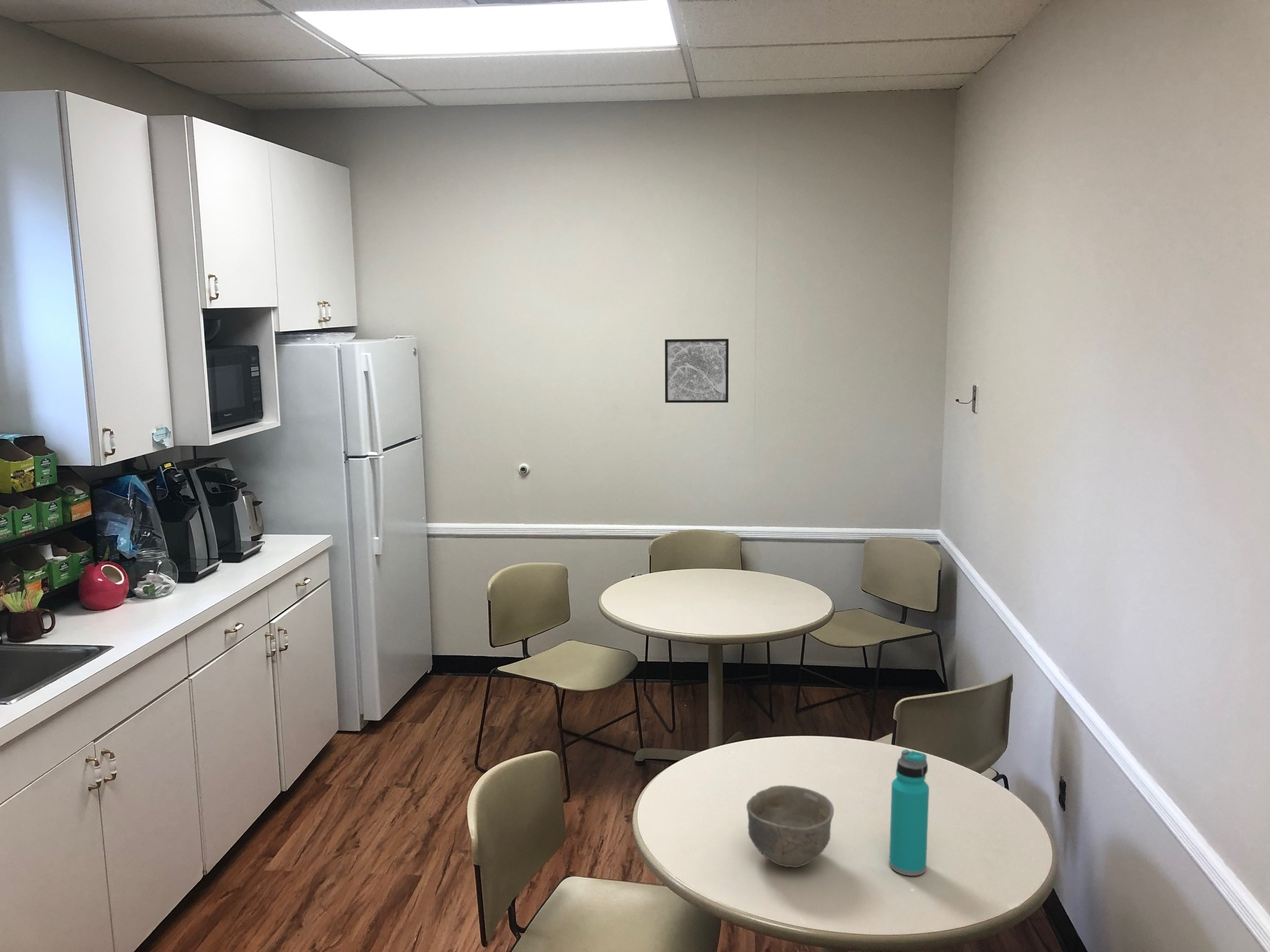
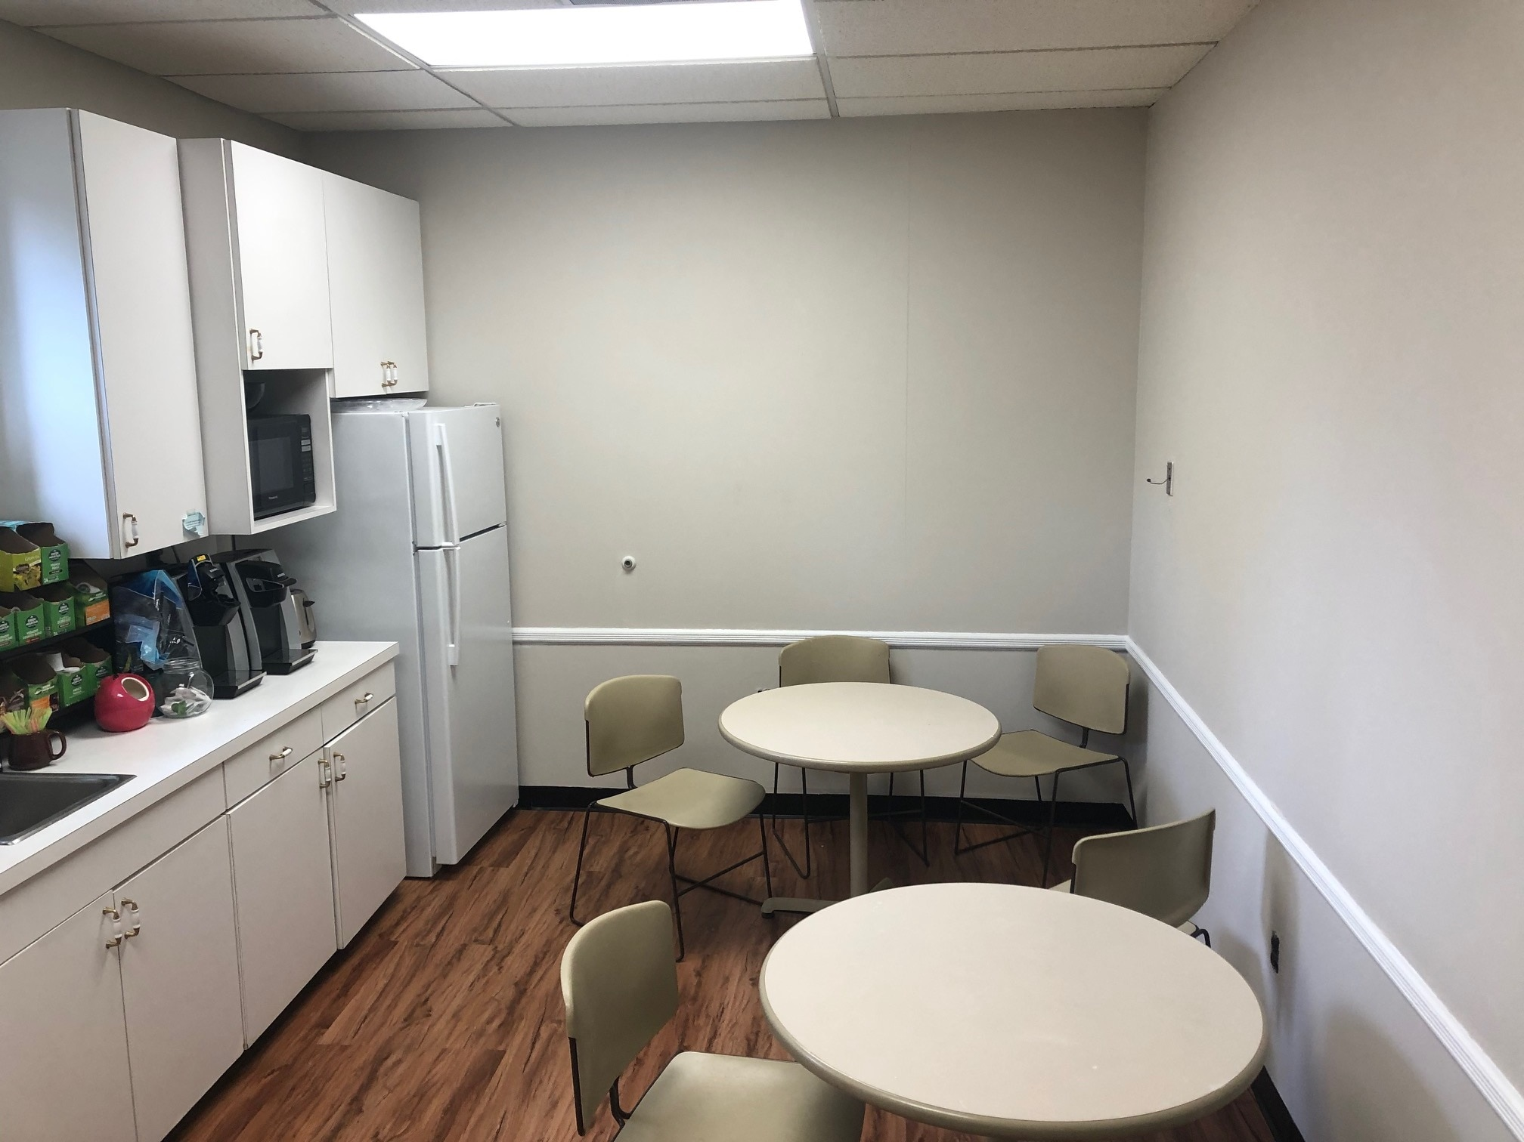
- water bottle [888,749,930,876]
- bowl [746,785,835,868]
- wall art [664,338,729,404]
